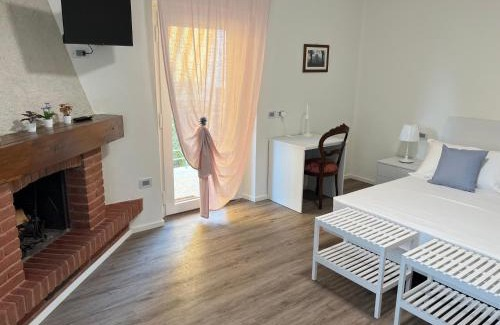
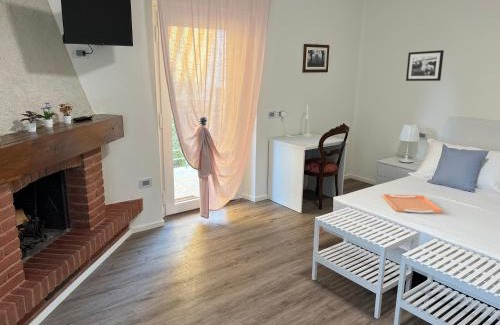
+ serving tray [381,193,444,214]
+ picture frame [405,49,445,82]
